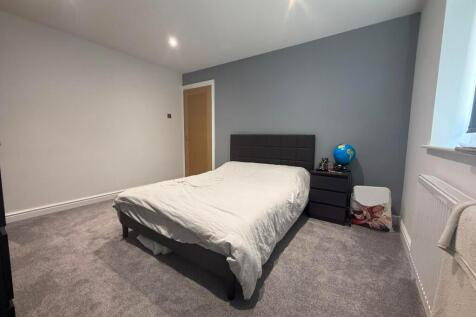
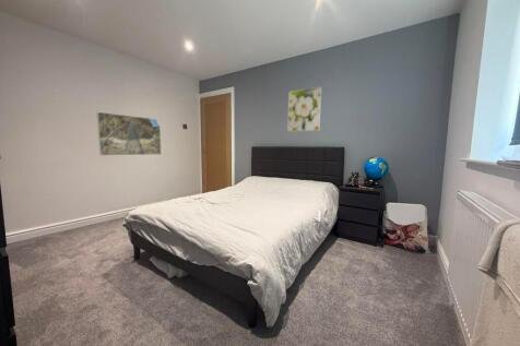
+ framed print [286,86,322,132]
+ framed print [96,111,163,157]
